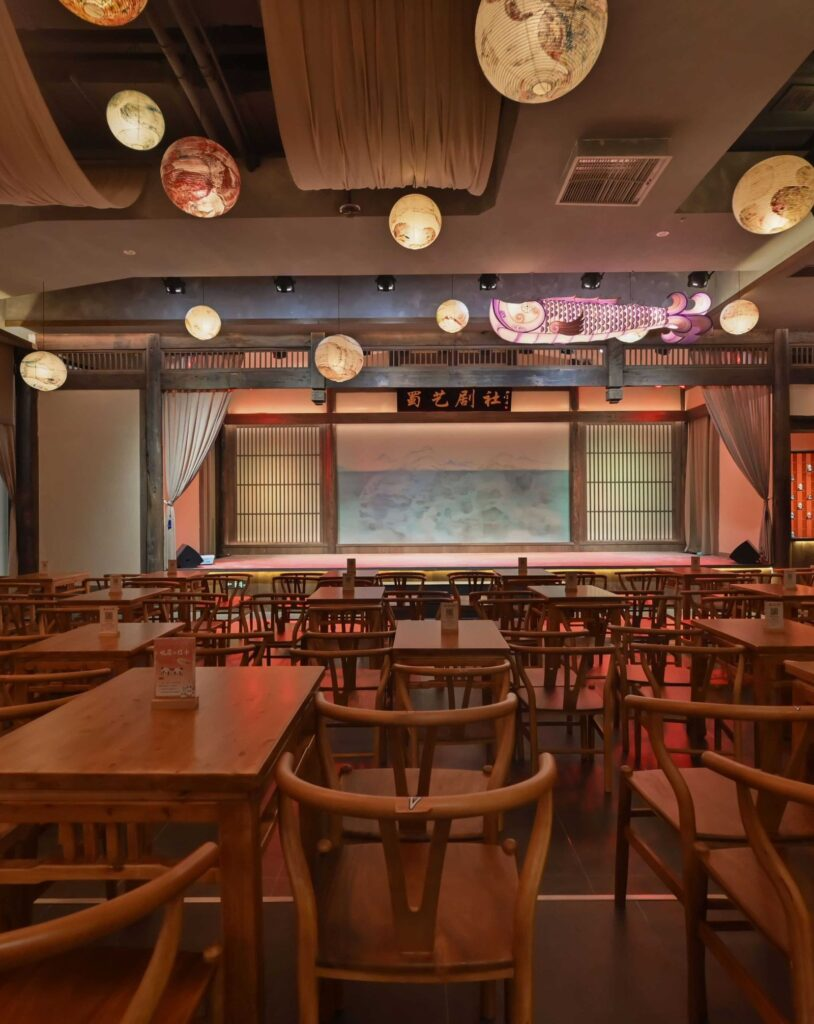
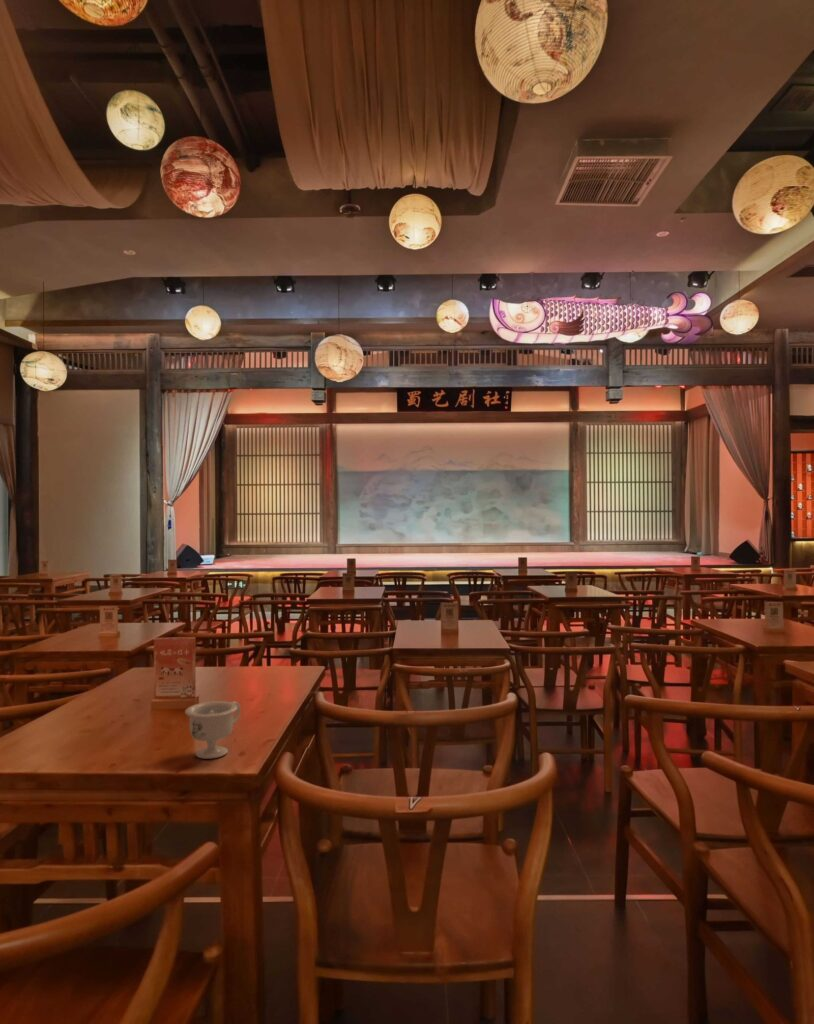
+ teacup [184,700,241,760]
